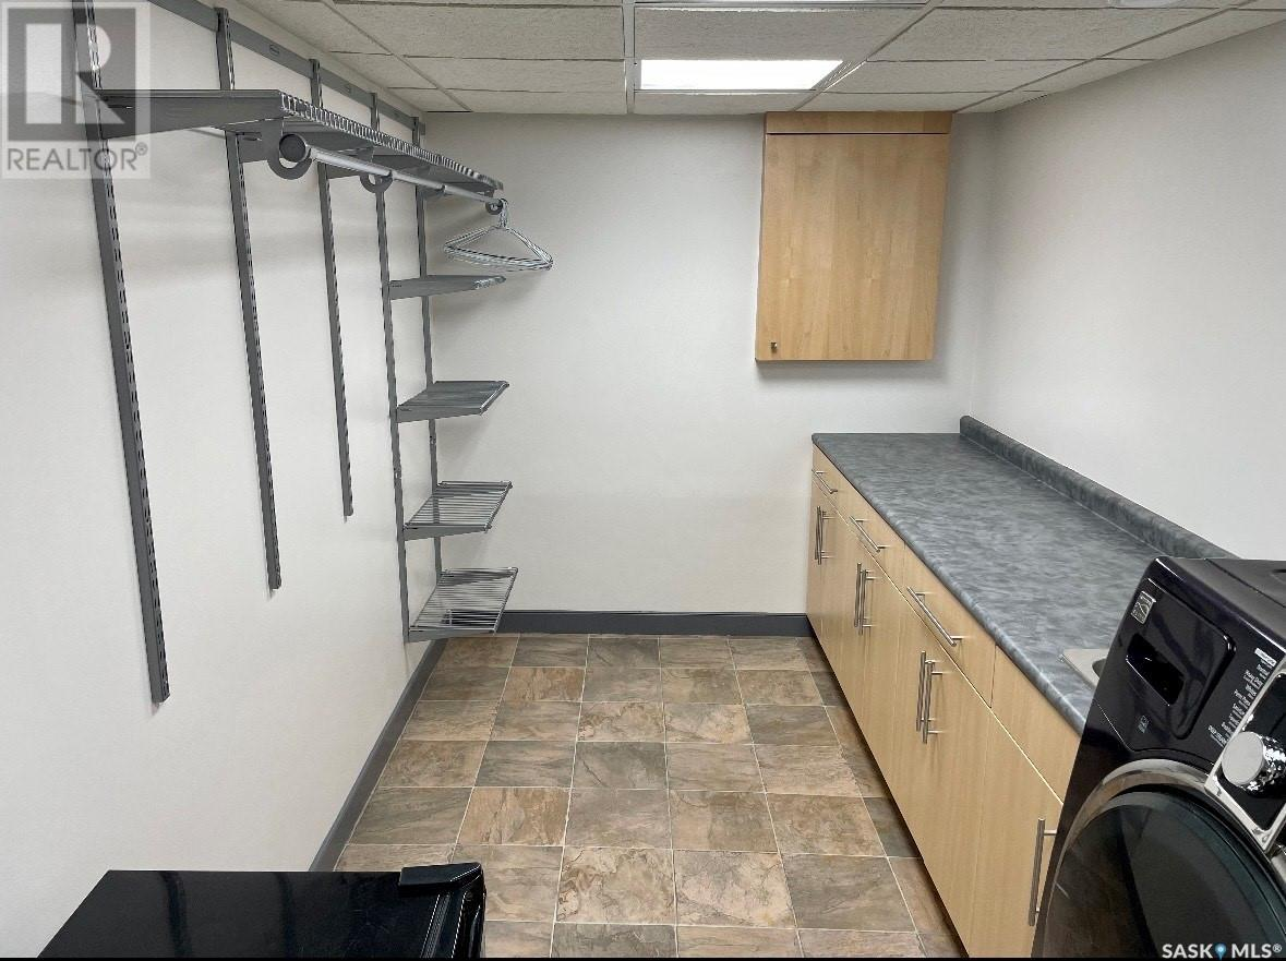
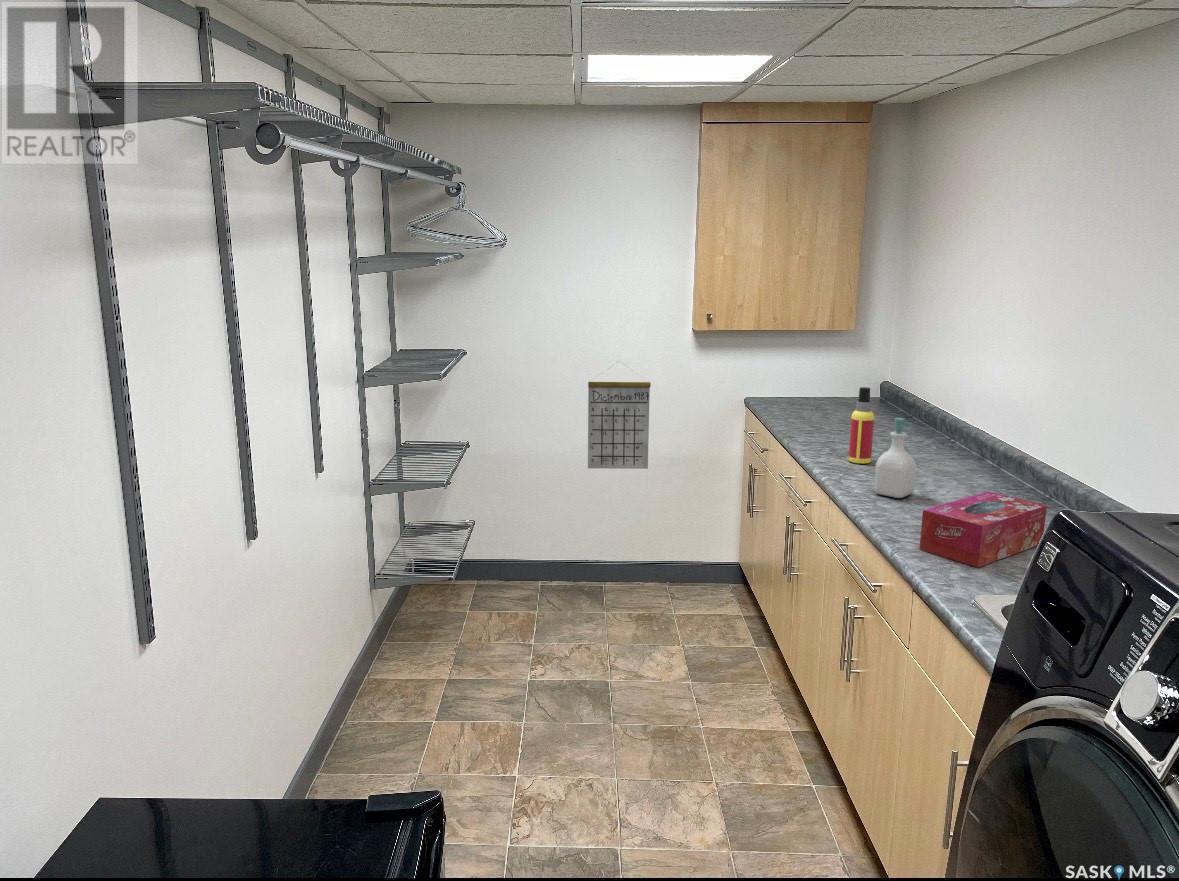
+ soap bottle [873,417,917,499]
+ tissue box [918,491,1048,568]
+ calendar [587,360,652,470]
+ spray bottle [848,386,875,465]
